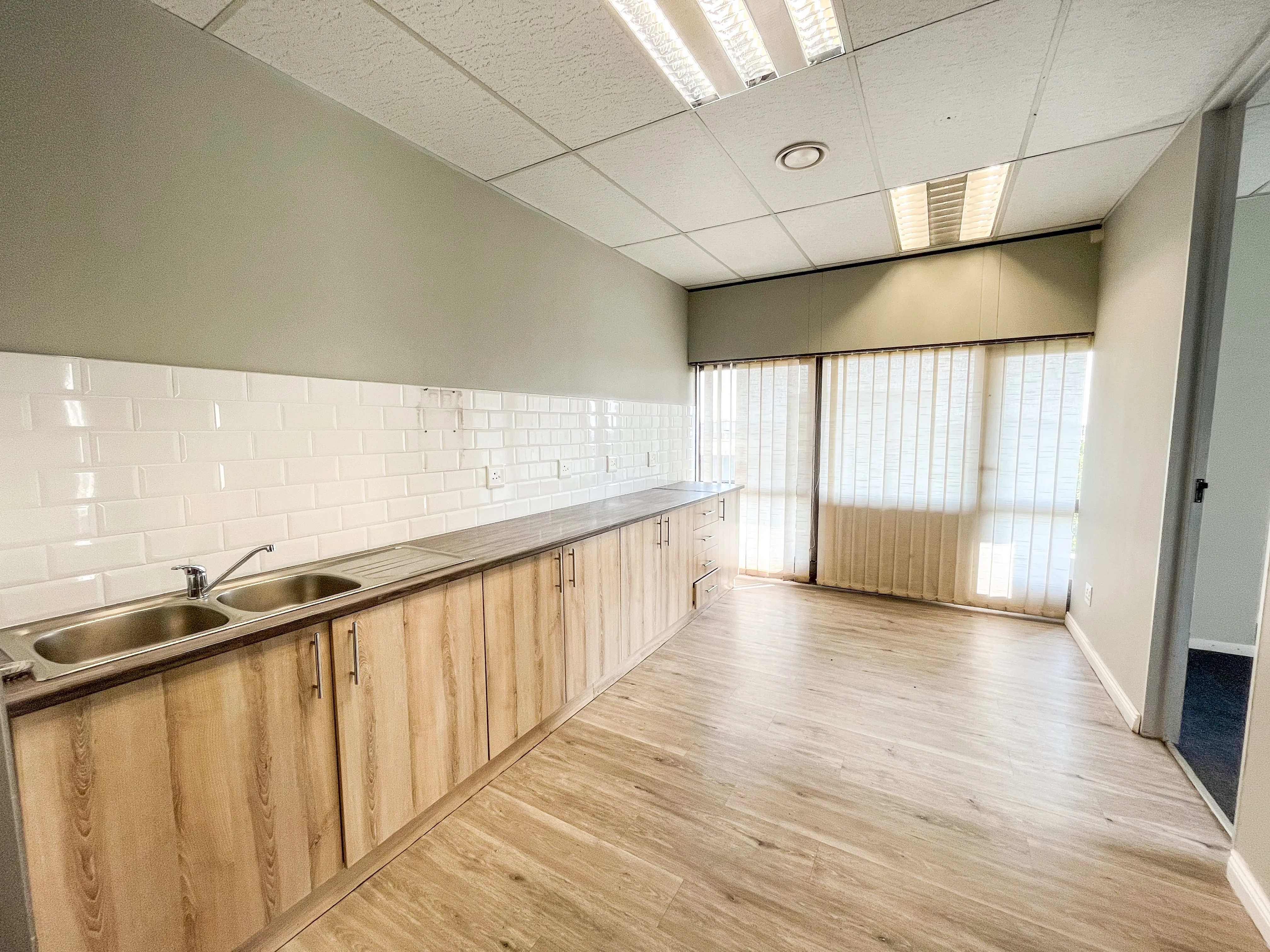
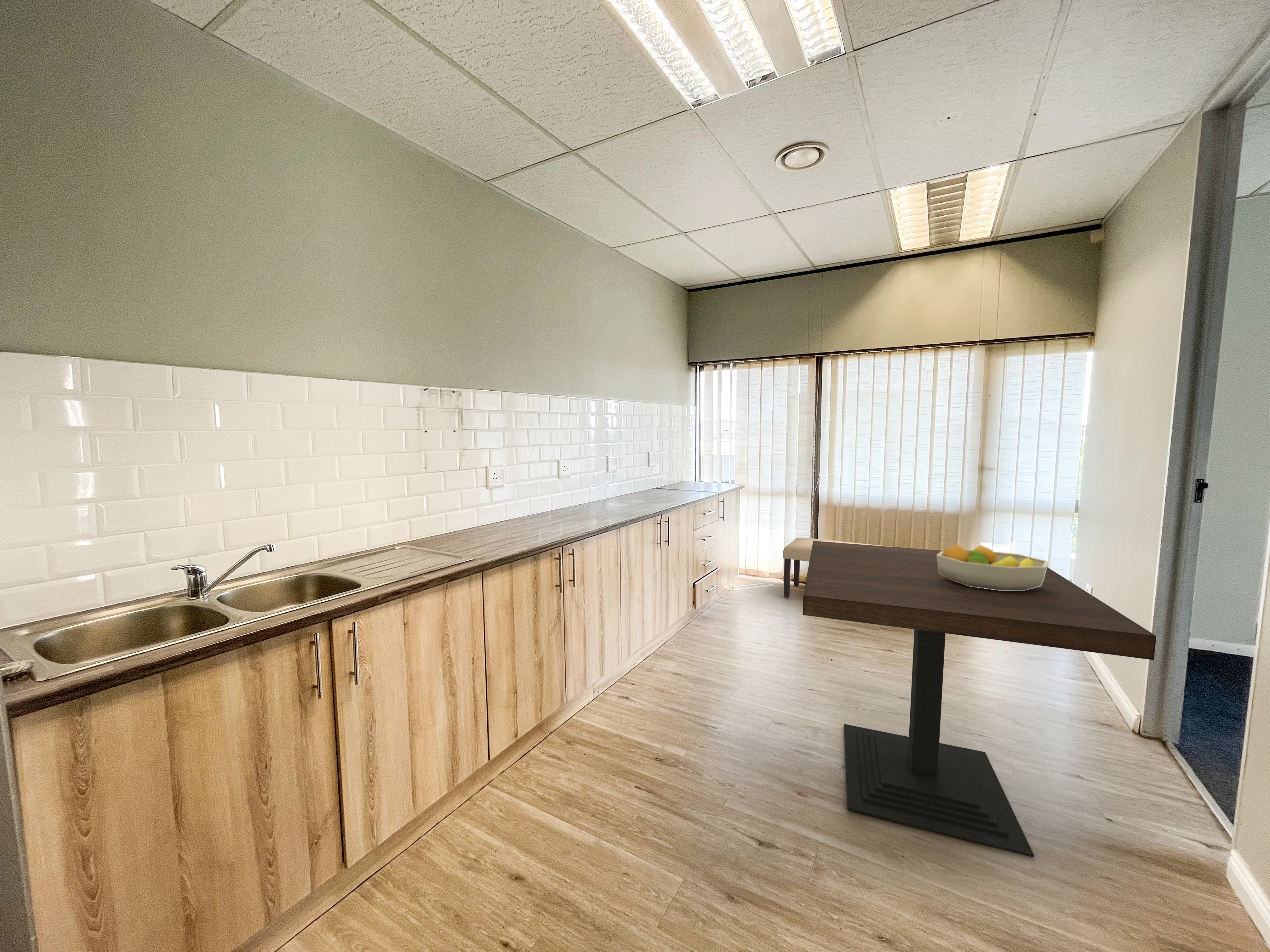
+ dining table [803,541,1157,858]
+ fruit bowl [937,544,1049,591]
+ bench [783,537,892,598]
